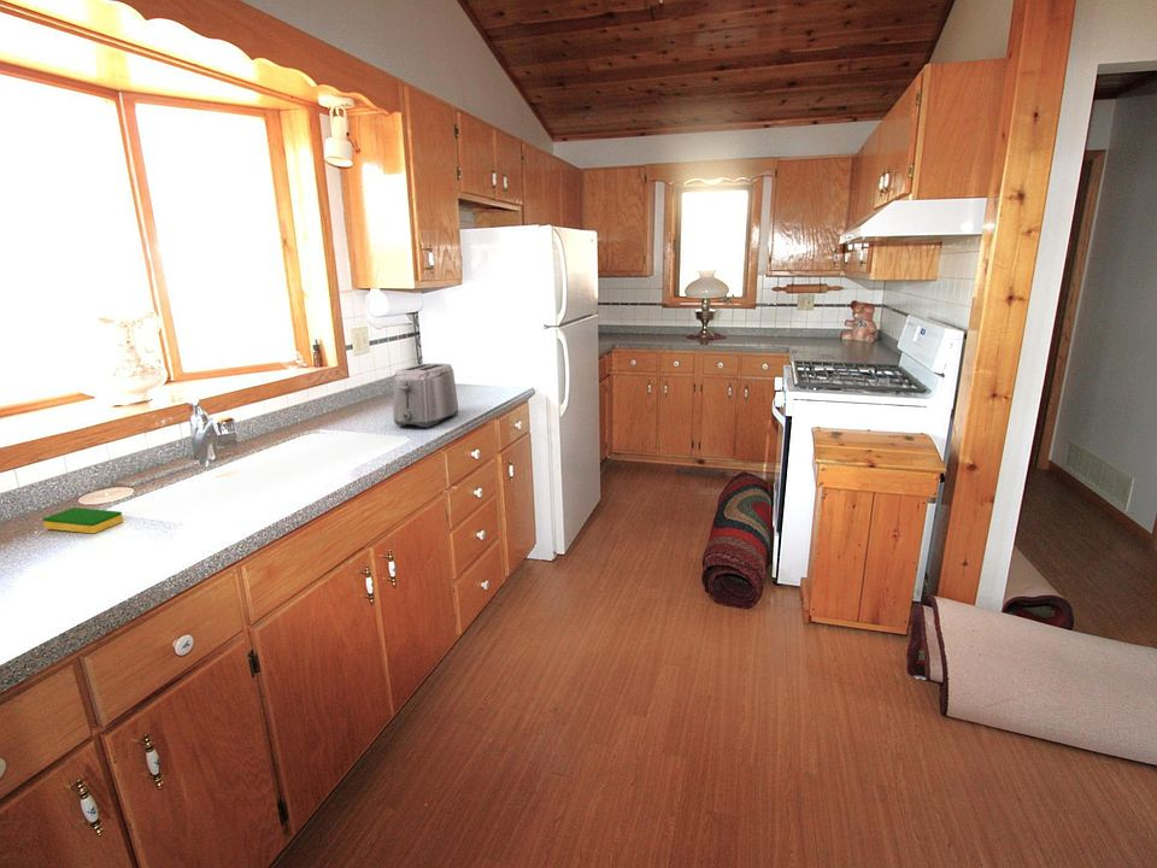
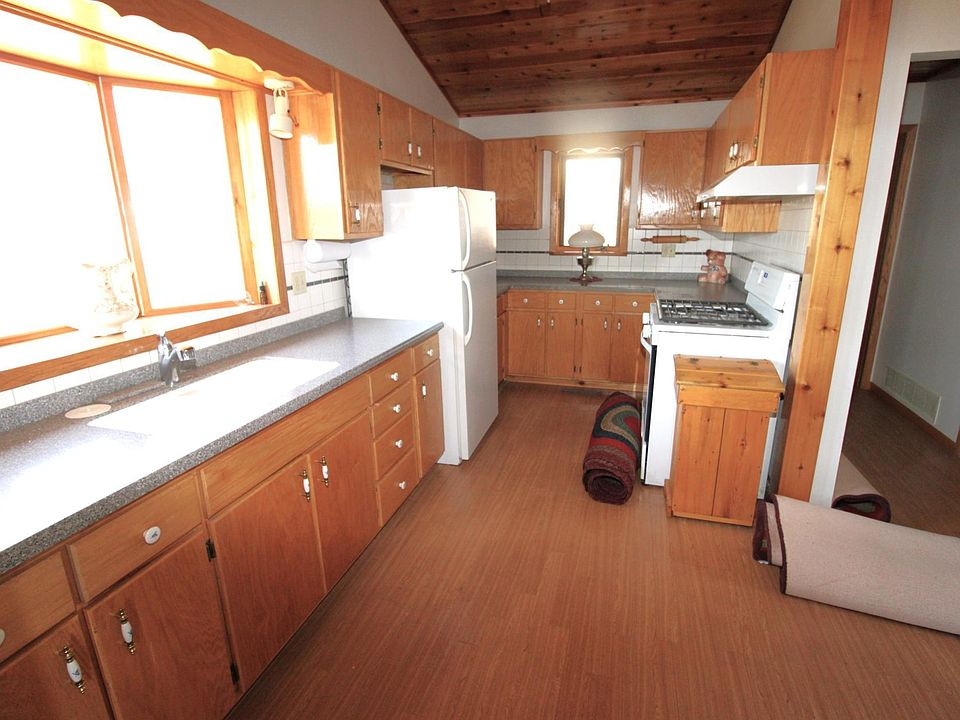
- toaster [392,363,459,429]
- dish sponge [42,506,124,534]
